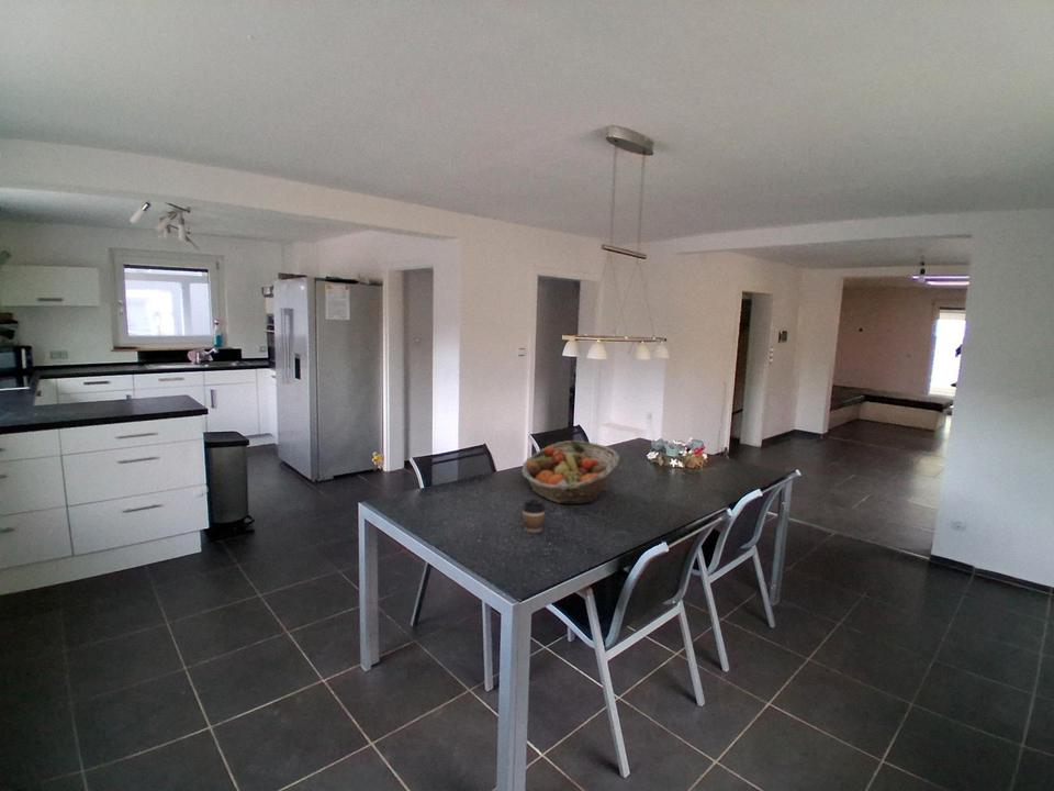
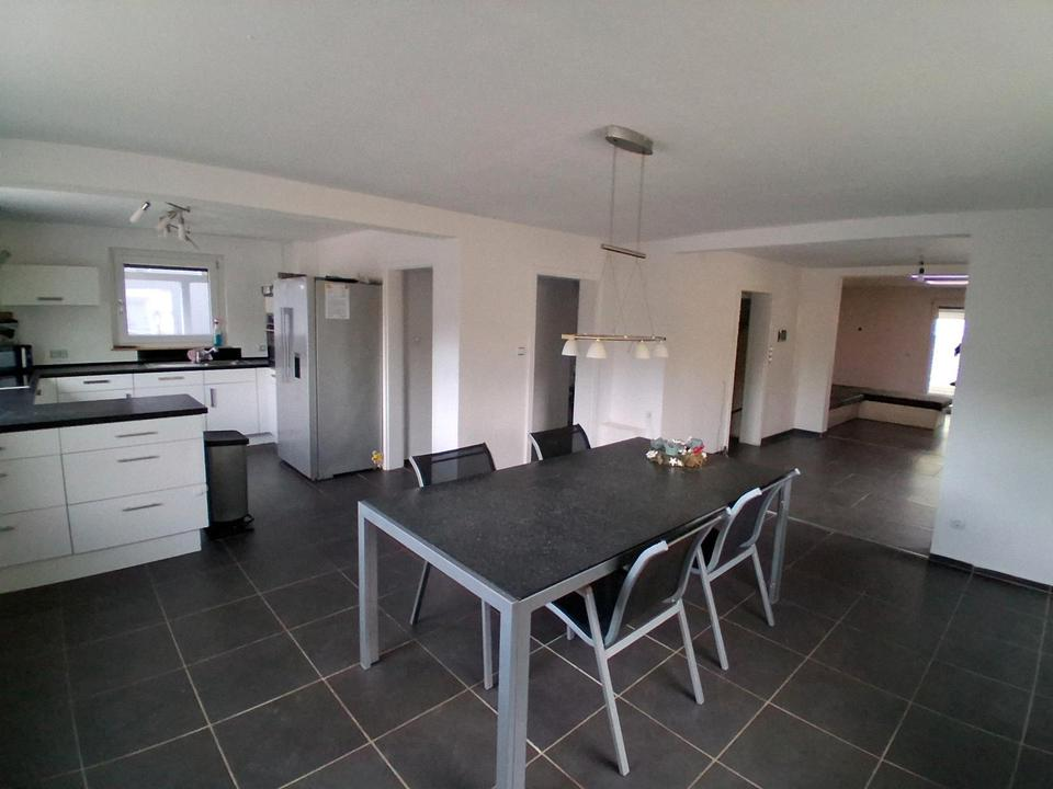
- coffee cup [520,499,547,534]
- fruit basket [520,439,620,505]
